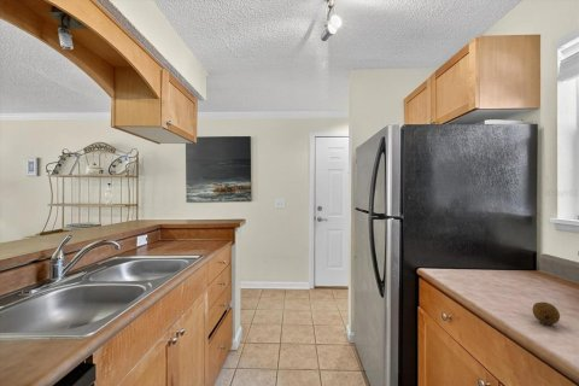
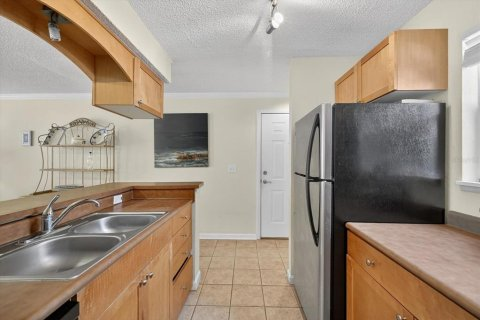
- fruit [531,300,561,326]
